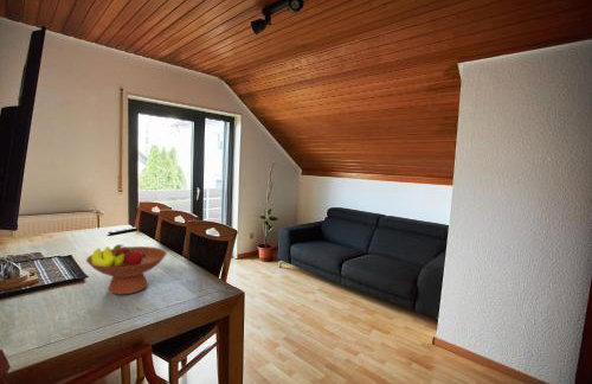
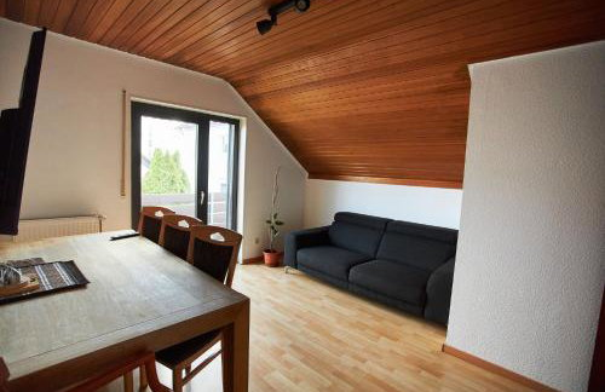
- fruit bowl [85,243,168,296]
